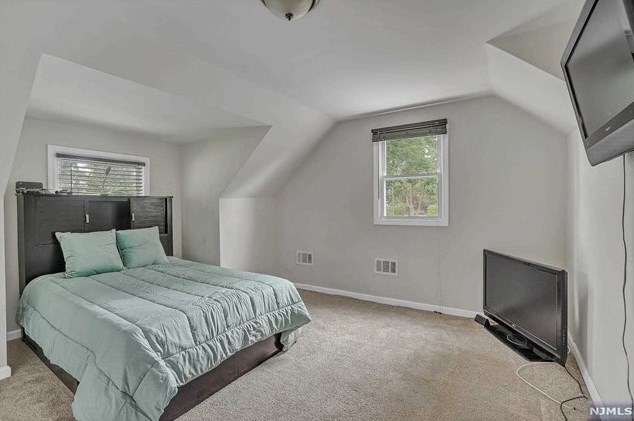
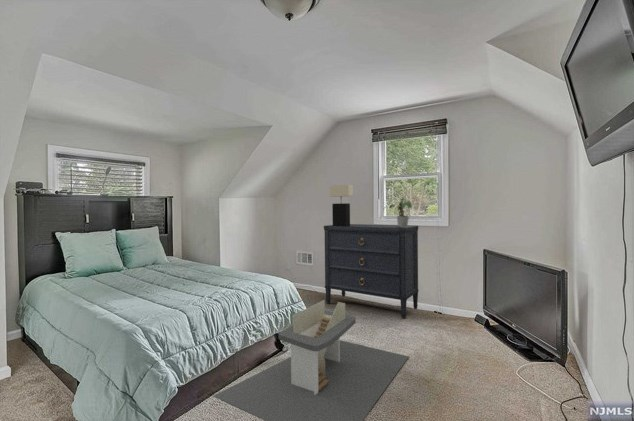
+ table lamp [328,184,354,226]
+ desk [213,299,410,421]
+ dresser [323,223,420,320]
+ potted plant [382,197,413,227]
